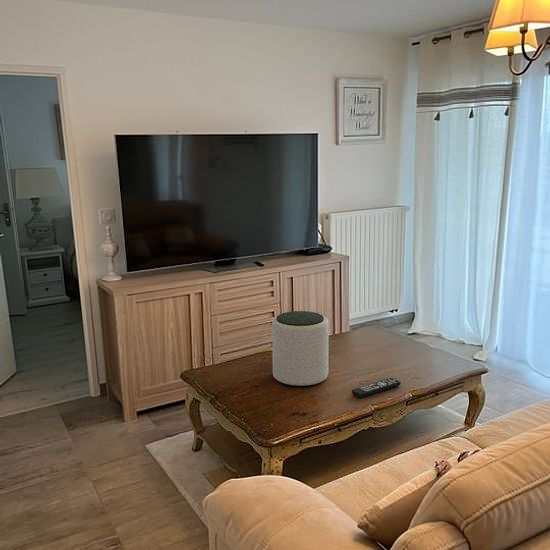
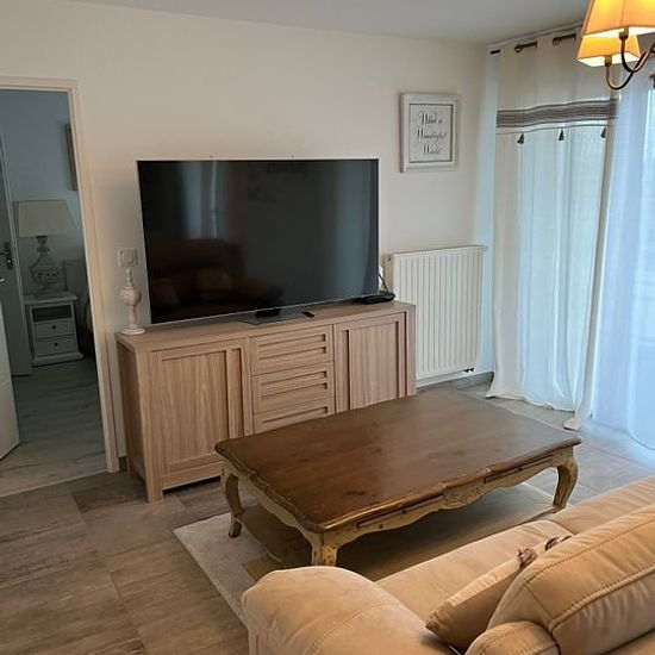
- plant pot [271,310,330,387]
- remote control [351,377,402,399]
